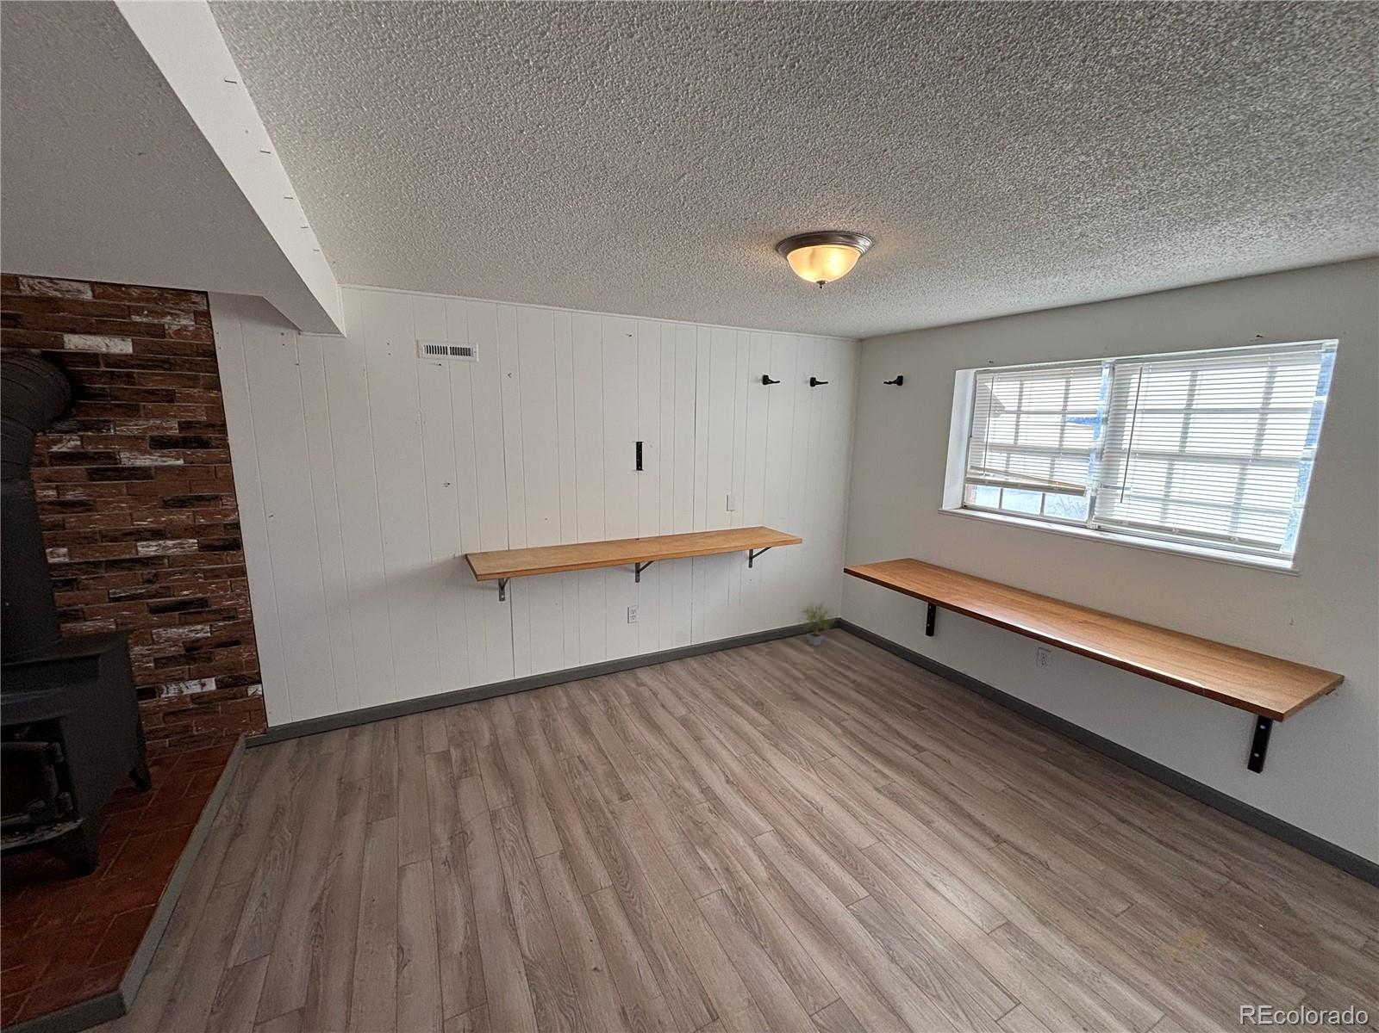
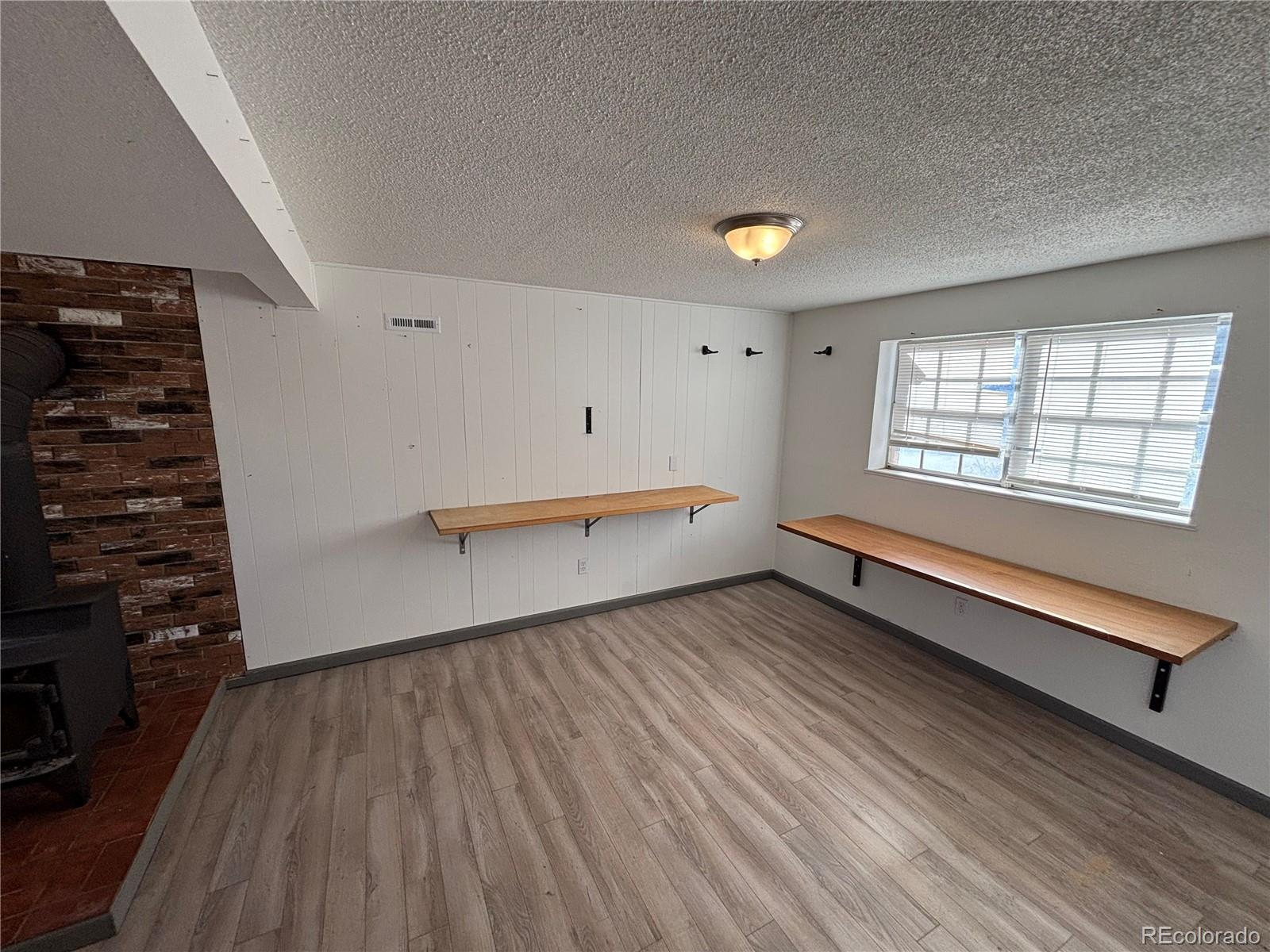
- potted plant [797,601,836,647]
